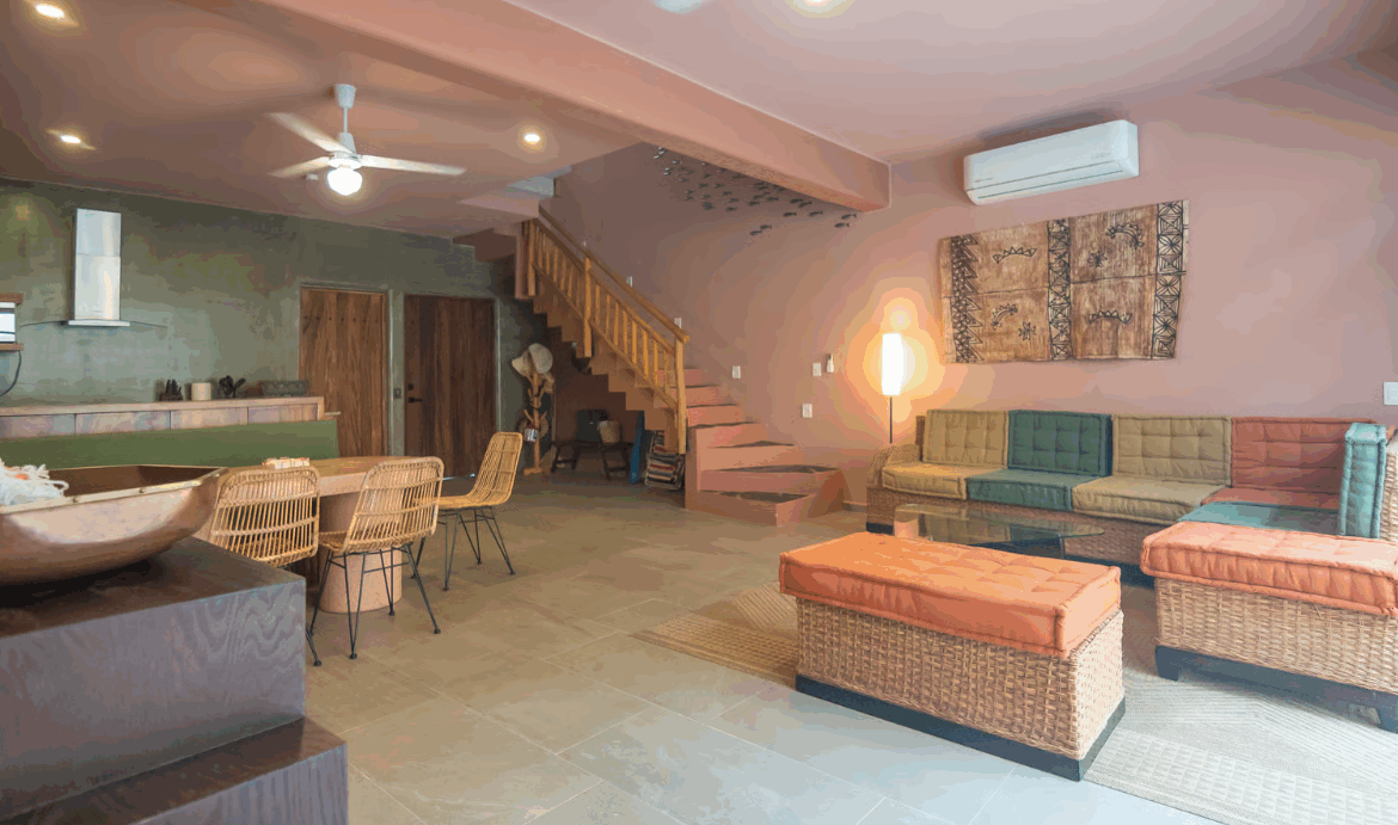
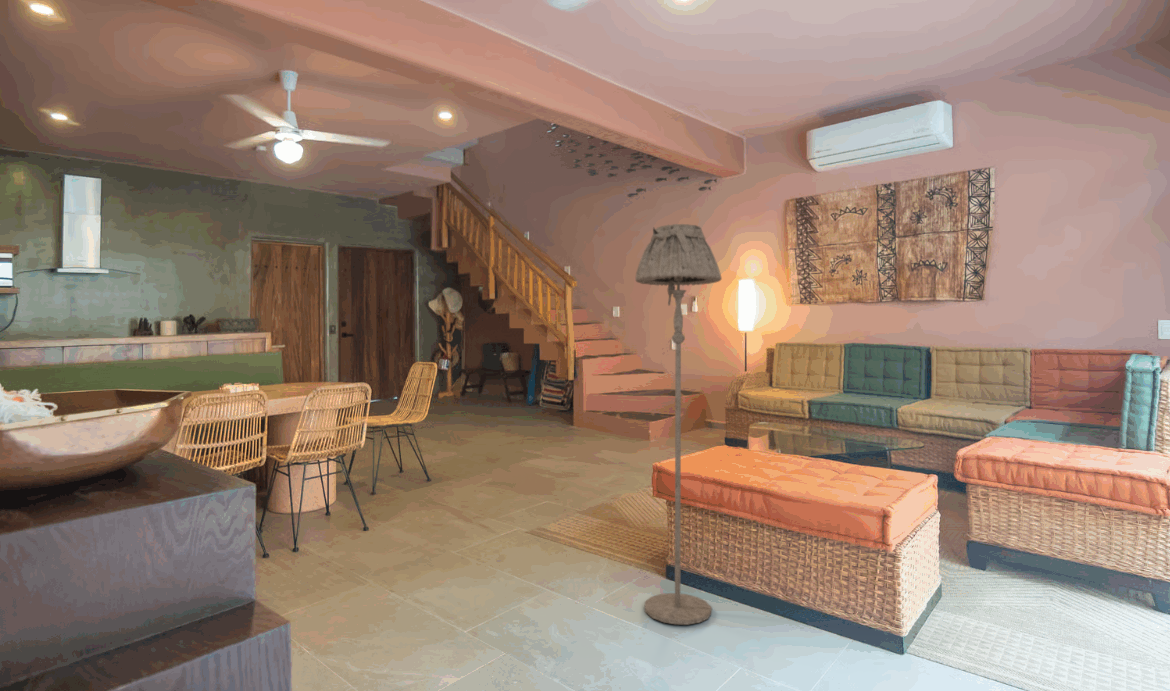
+ floor lamp [634,223,723,626]
